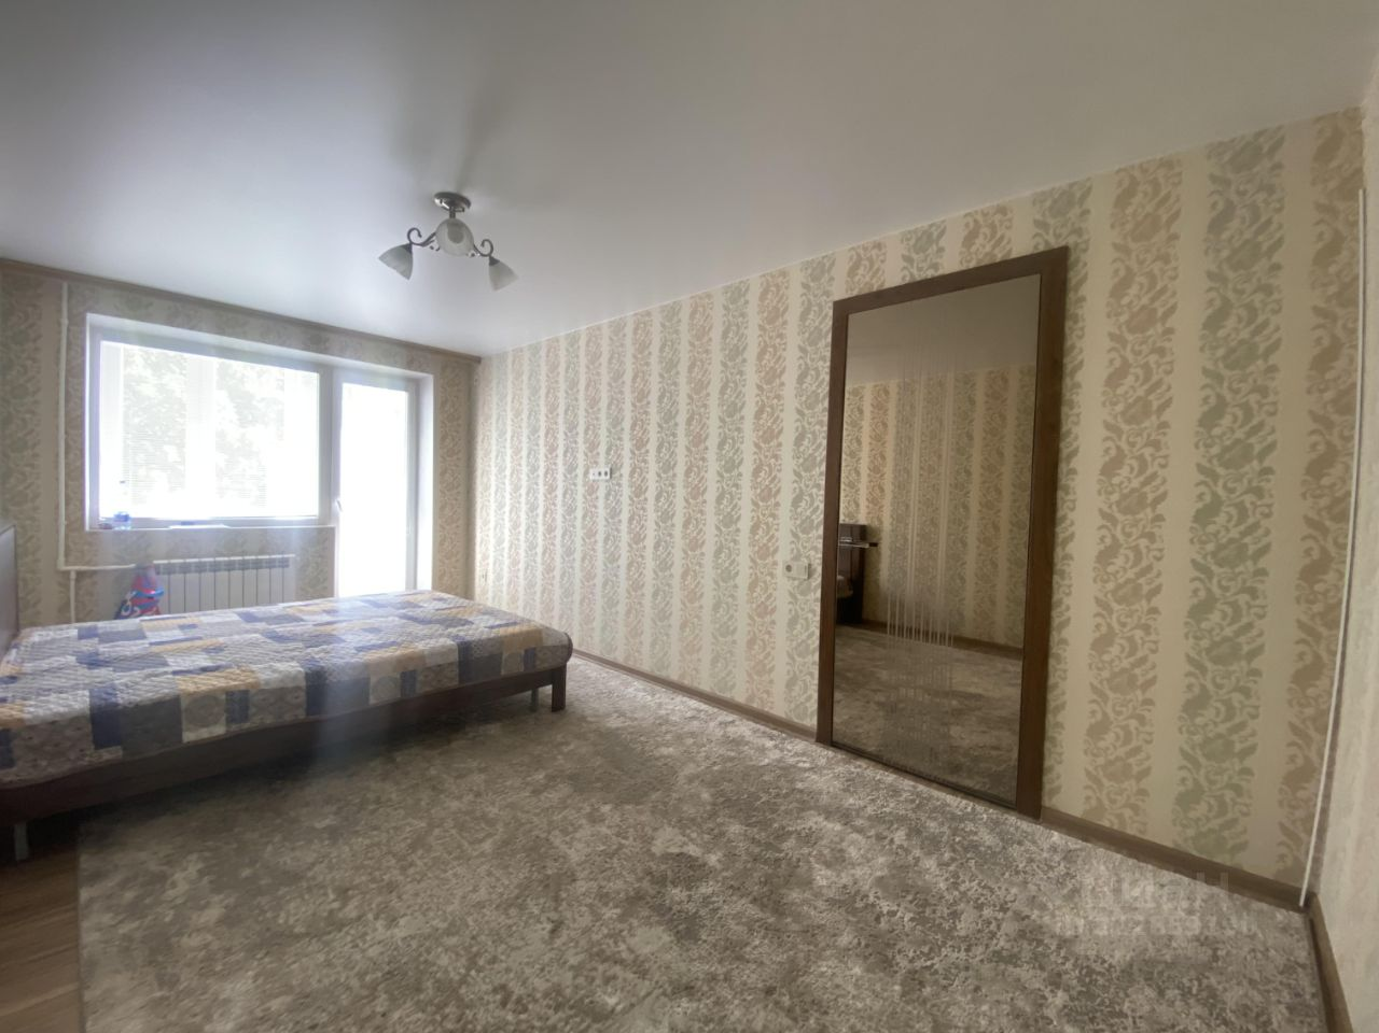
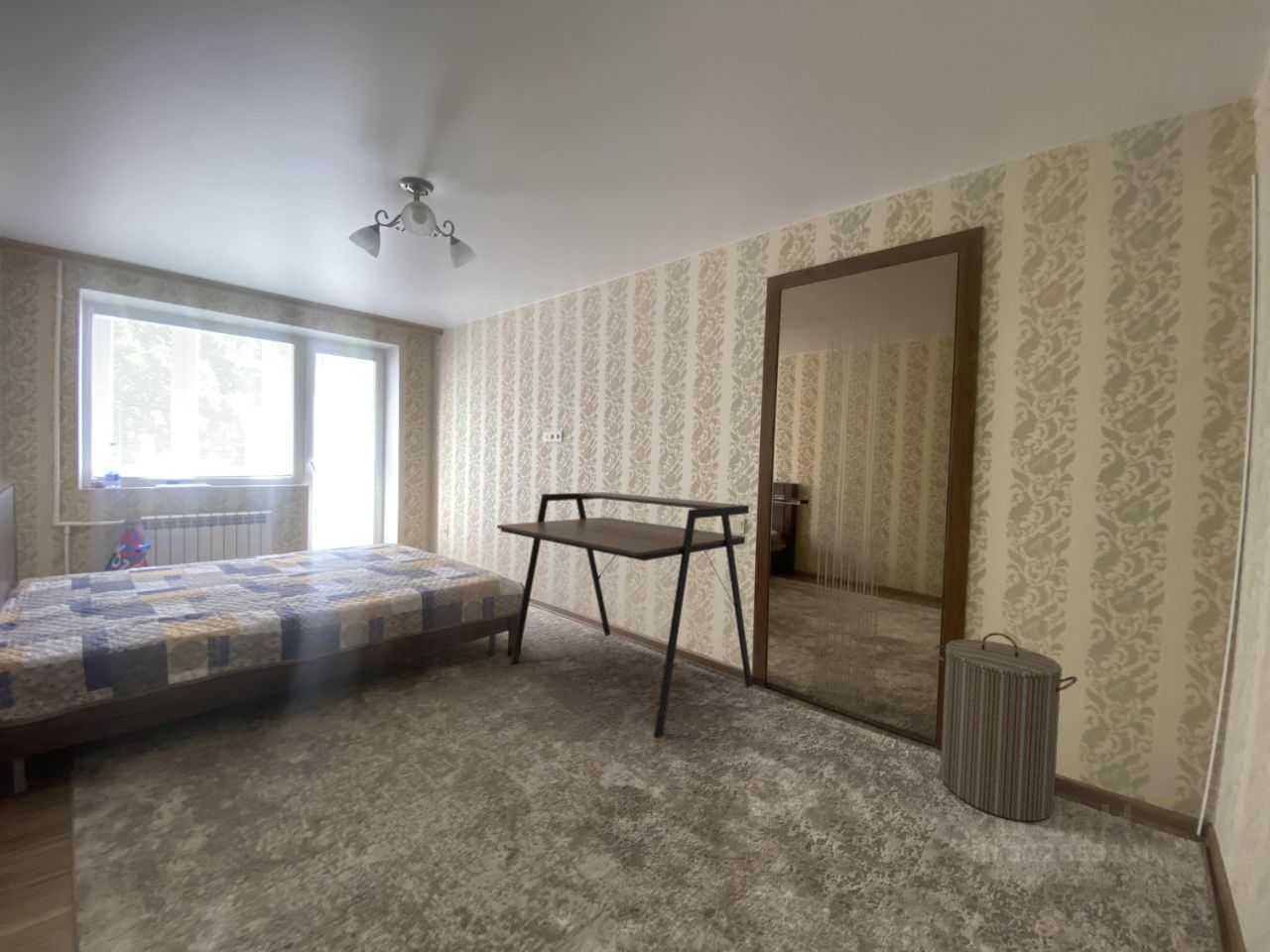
+ laundry hamper [934,632,1079,822]
+ desk [496,491,753,739]
